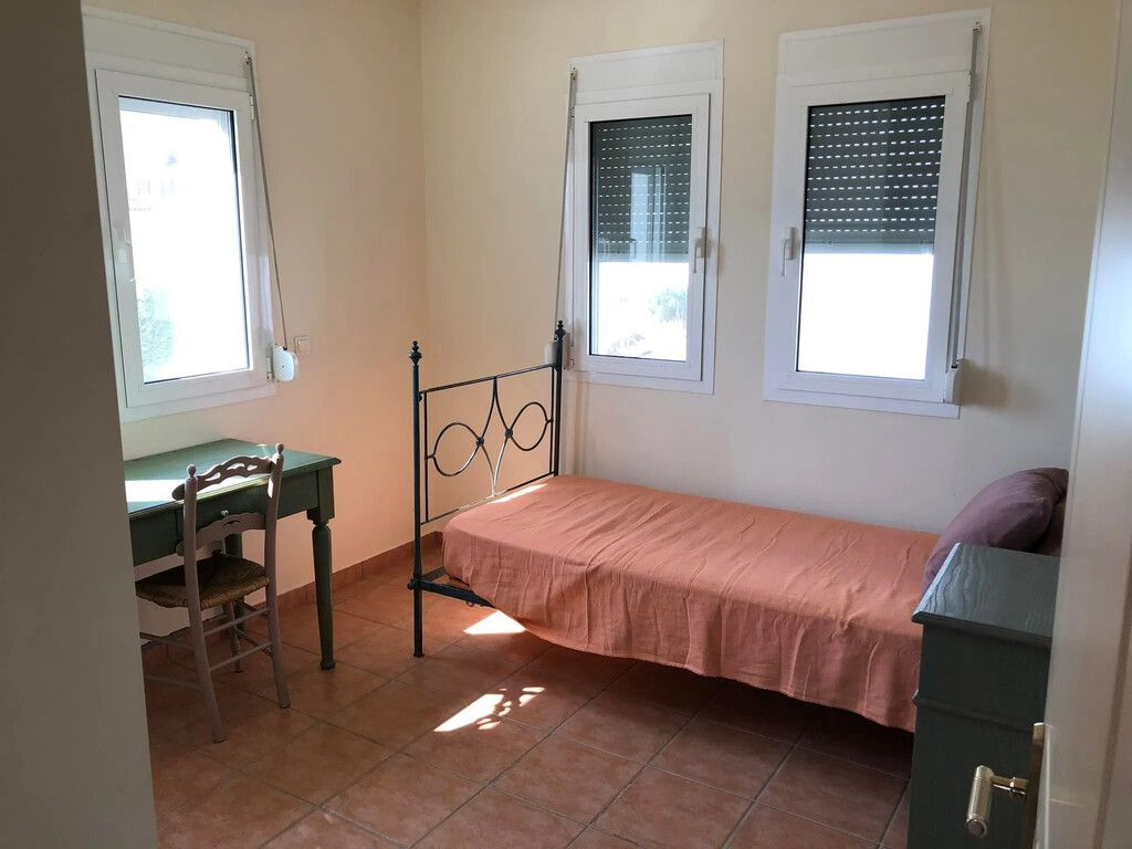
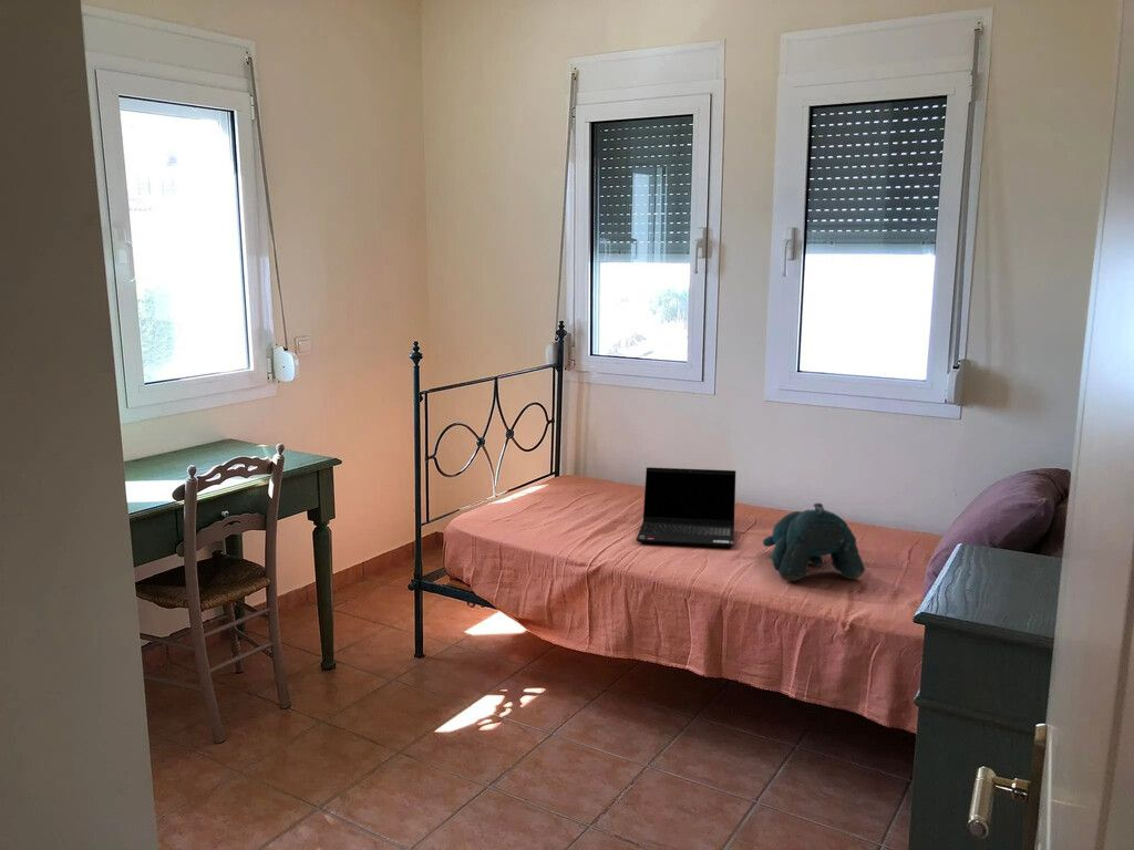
+ laptop computer [636,466,736,548]
+ teddy bear [762,502,866,582]
